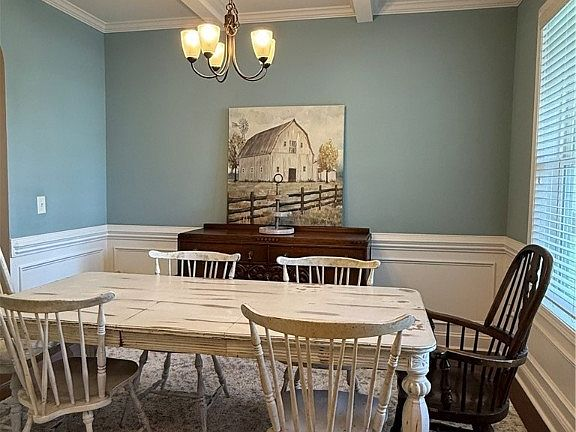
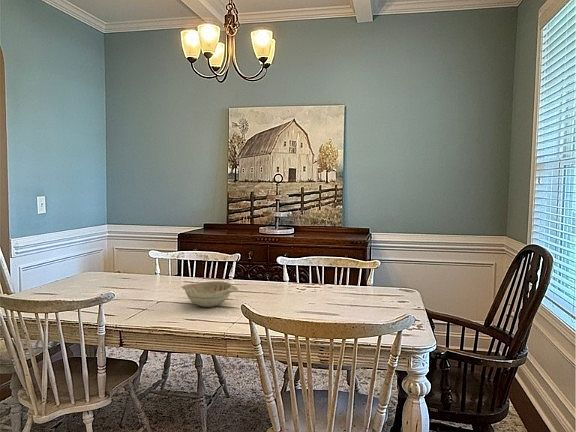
+ decorative bowl [180,280,239,308]
